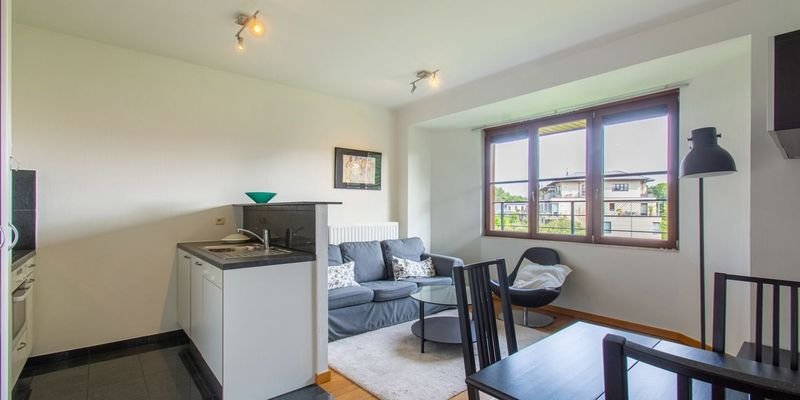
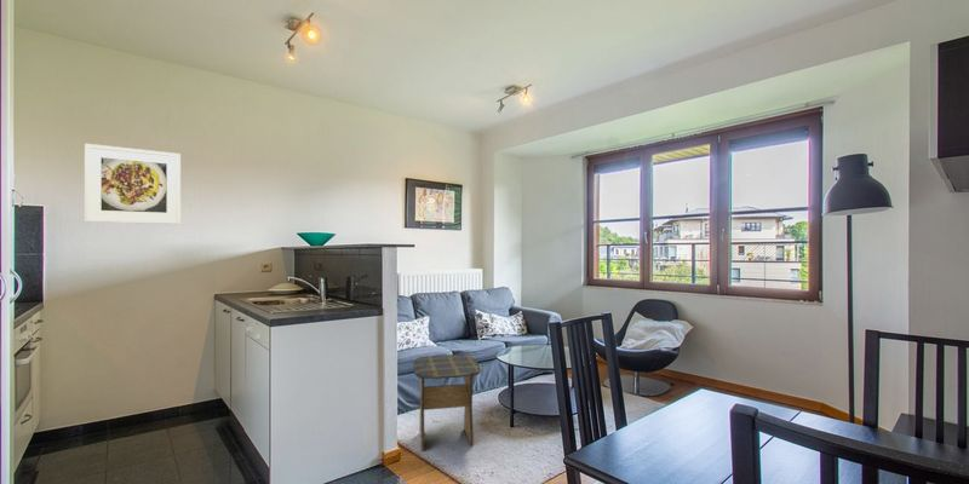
+ stool [412,353,482,453]
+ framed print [84,143,182,225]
